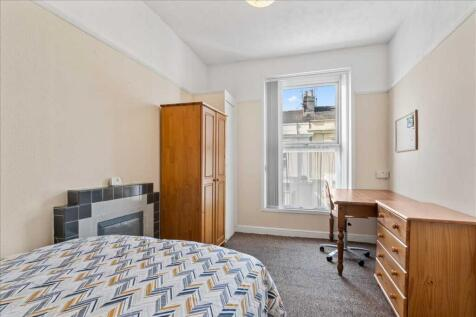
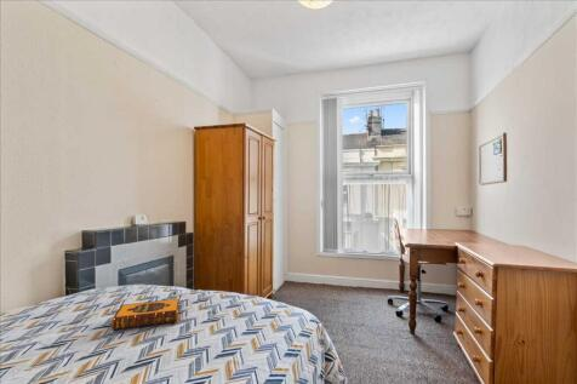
+ hardback book [110,298,181,331]
